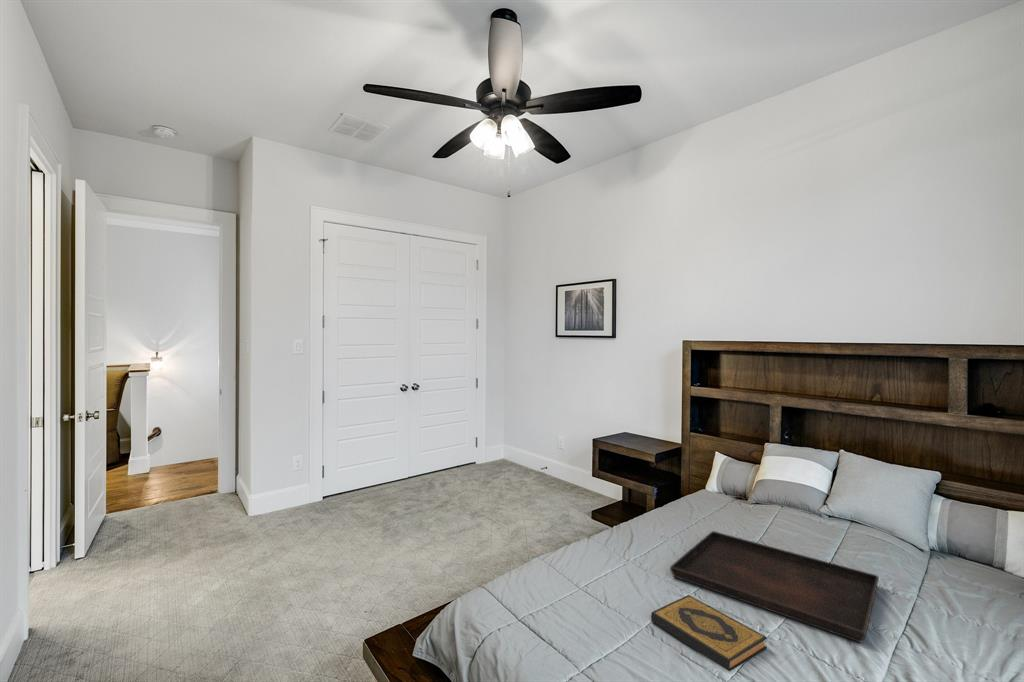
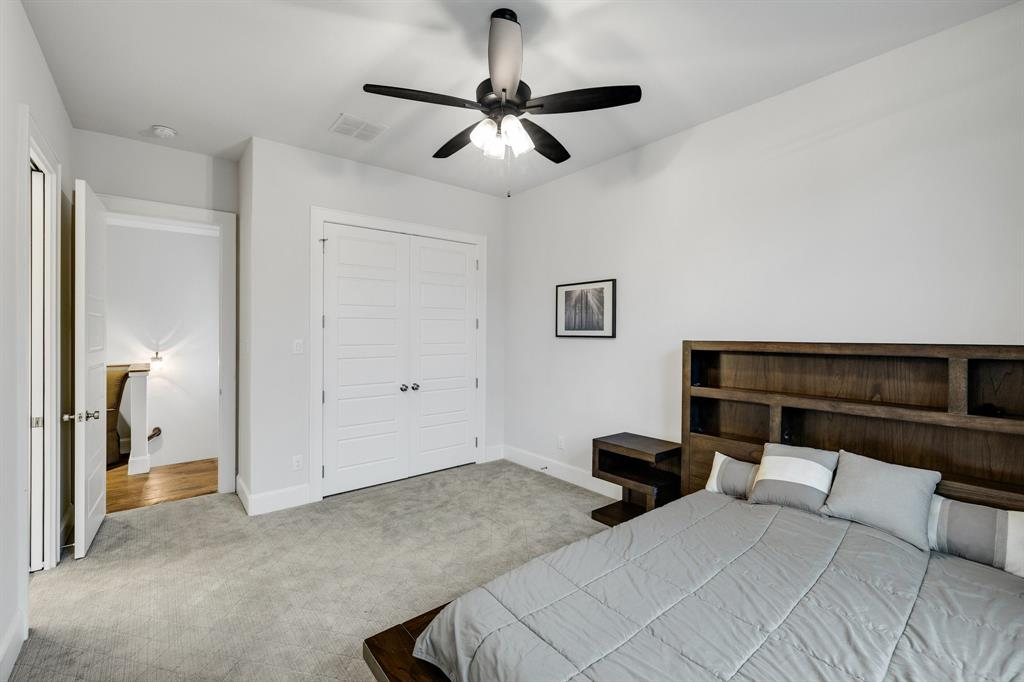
- hardback book [650,594,768,672]
- serving tray [669,530,880,644]
